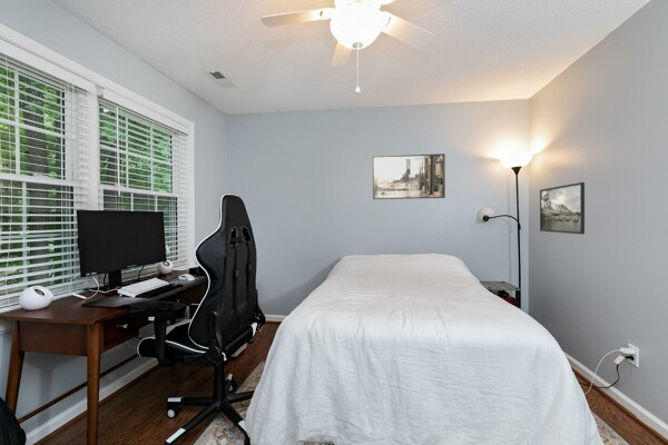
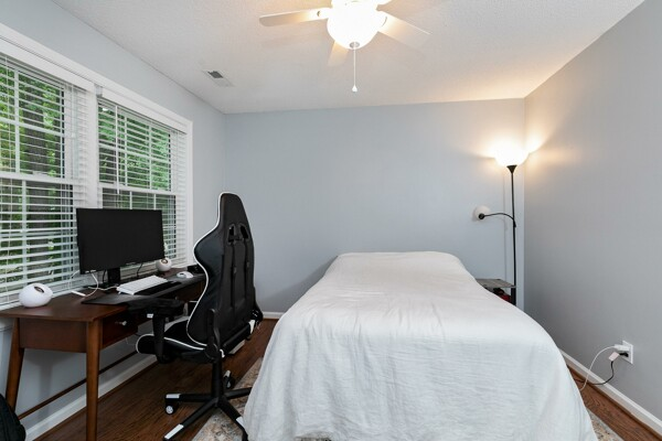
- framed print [539,181,586,235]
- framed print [372,152,446,200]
